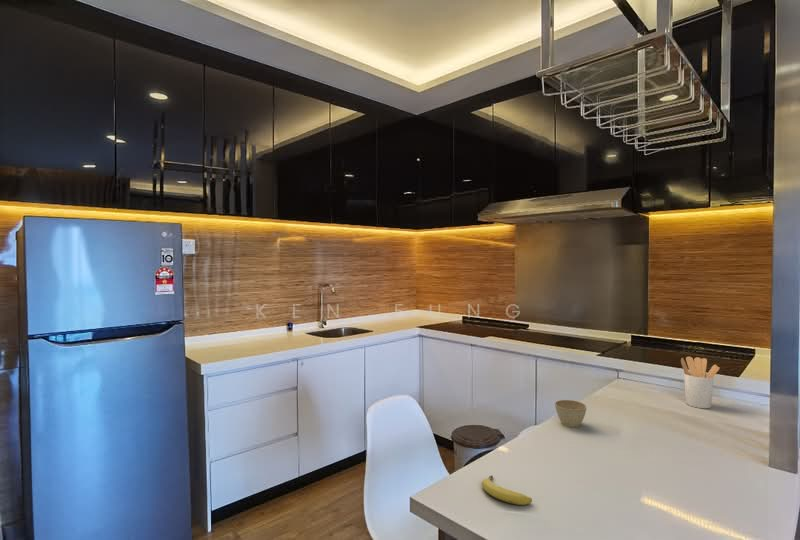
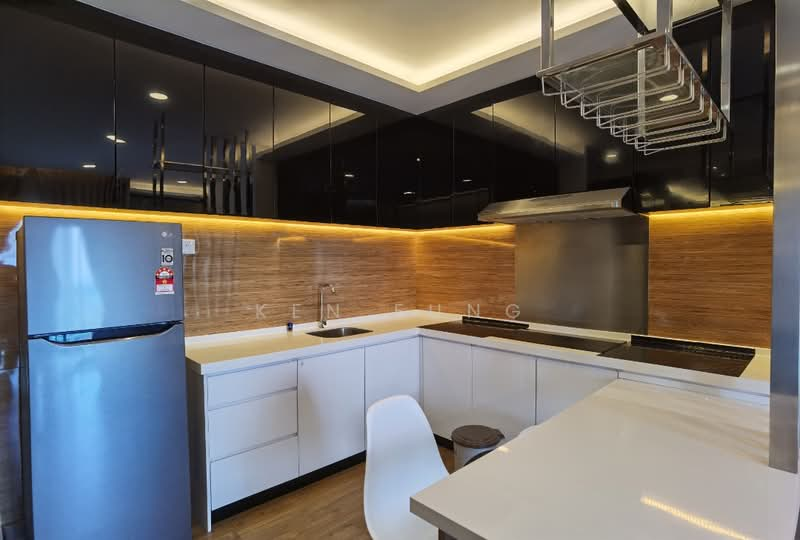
- fruit [481,474,533,506]
- flower pot [554,399,588,428]
- utensil holder [680,356,721,409]
